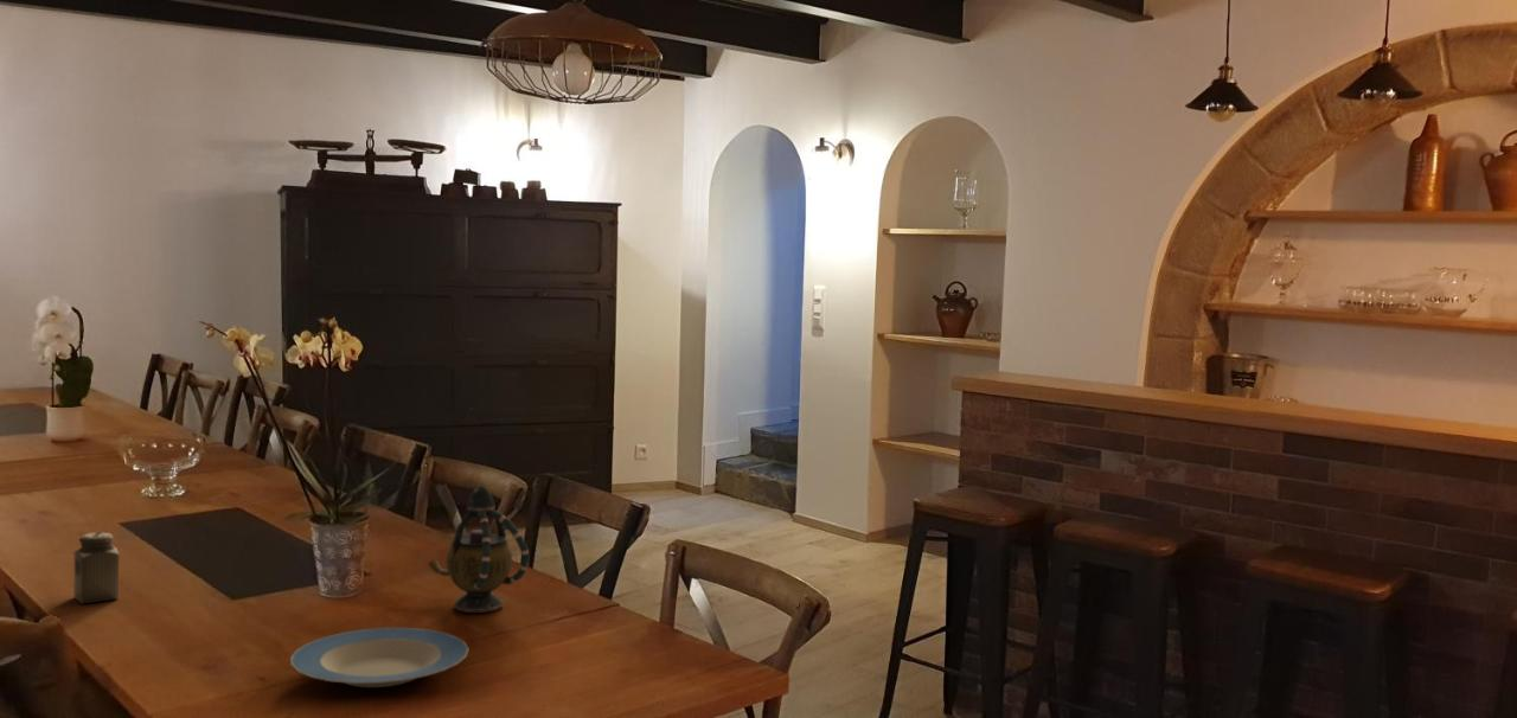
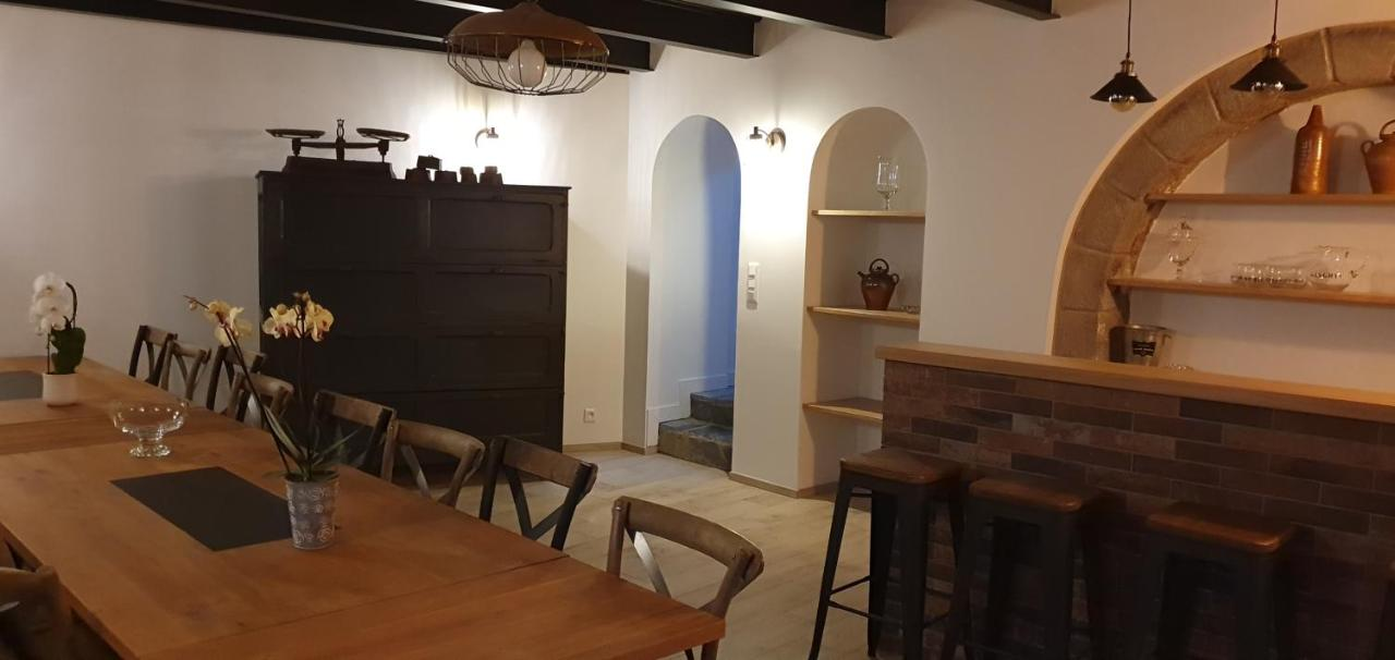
- teapot [427,483,531,614]
- salt shaker [72,532,120,604]
- plate [289,627,469,688]
